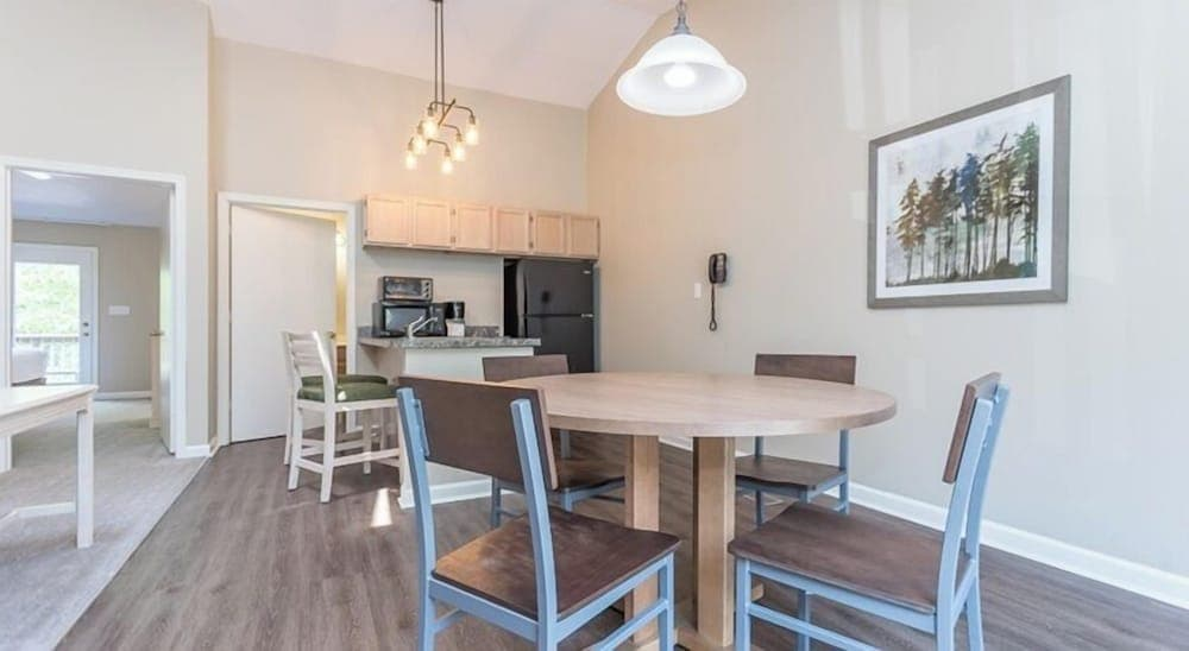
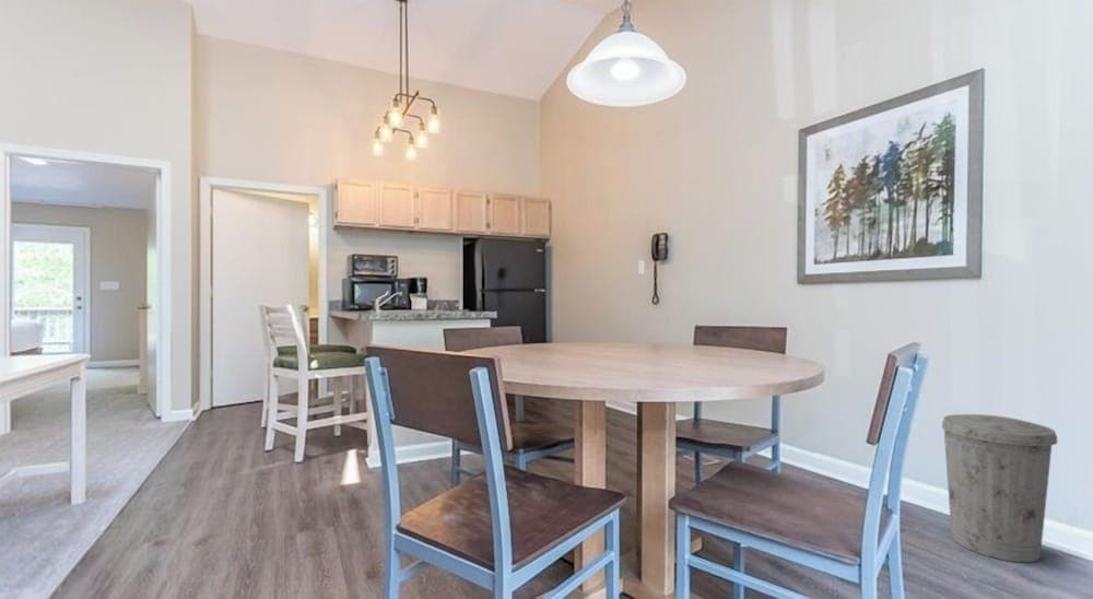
+ trash can [941,413,1059,563]
